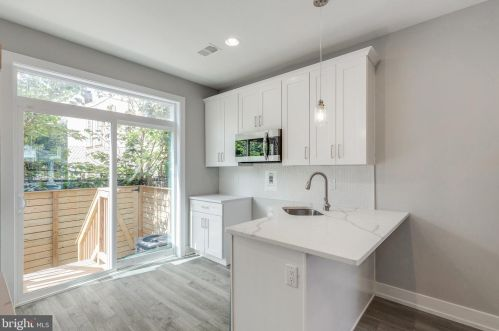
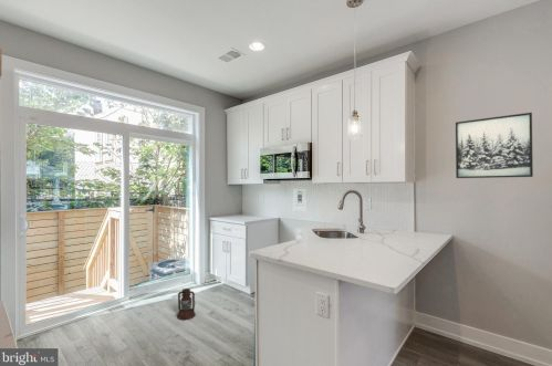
+ wall art [455,112,534,179]
+ lantern [176,287,197,321]
